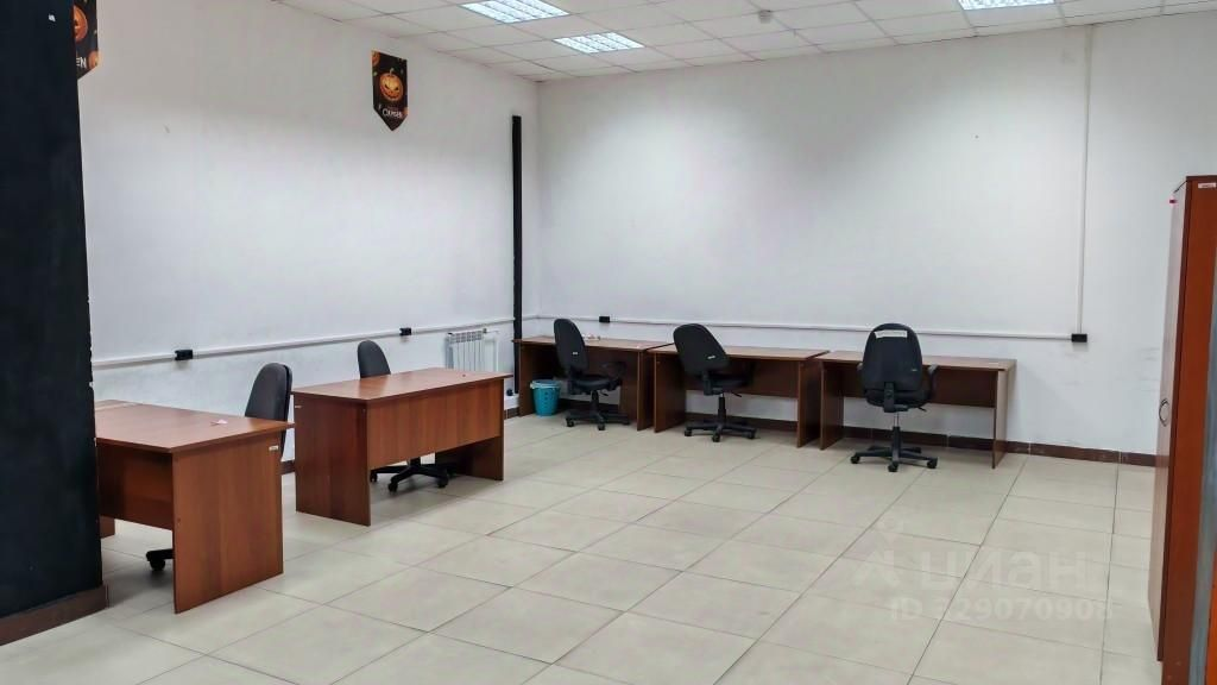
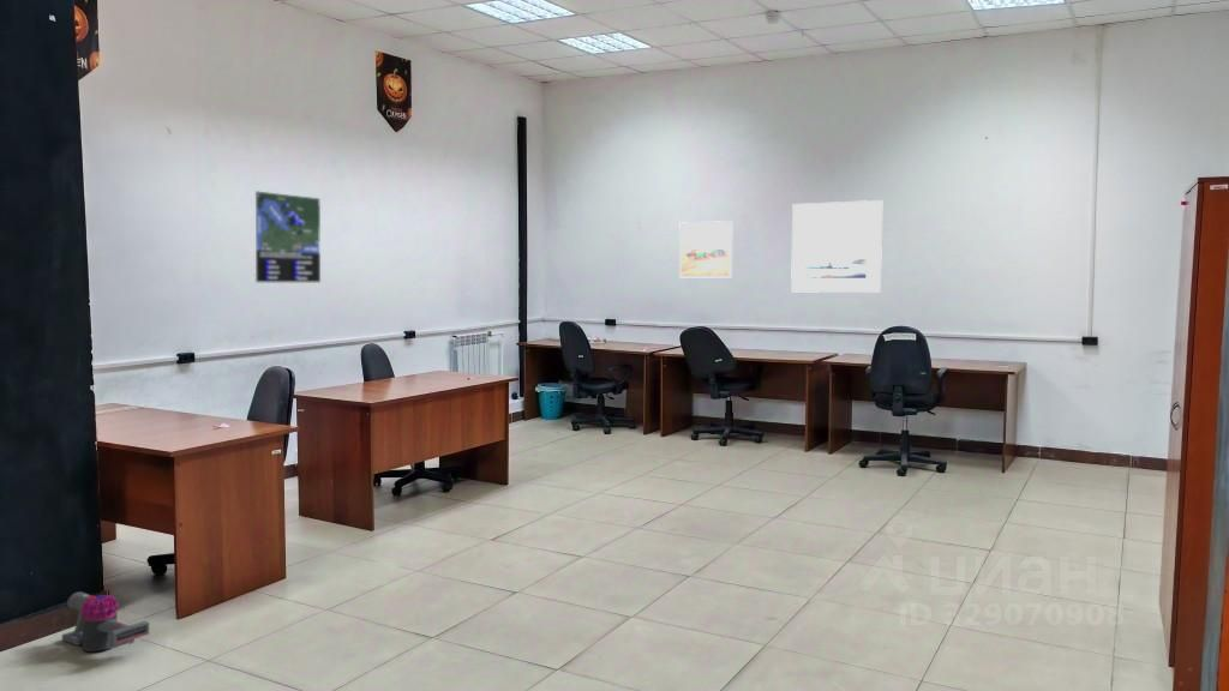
+ map [254,190,322,283]
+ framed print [790,199,883,294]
+ vacuum cleaner [61,590,150,653]
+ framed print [678,220,733,278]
